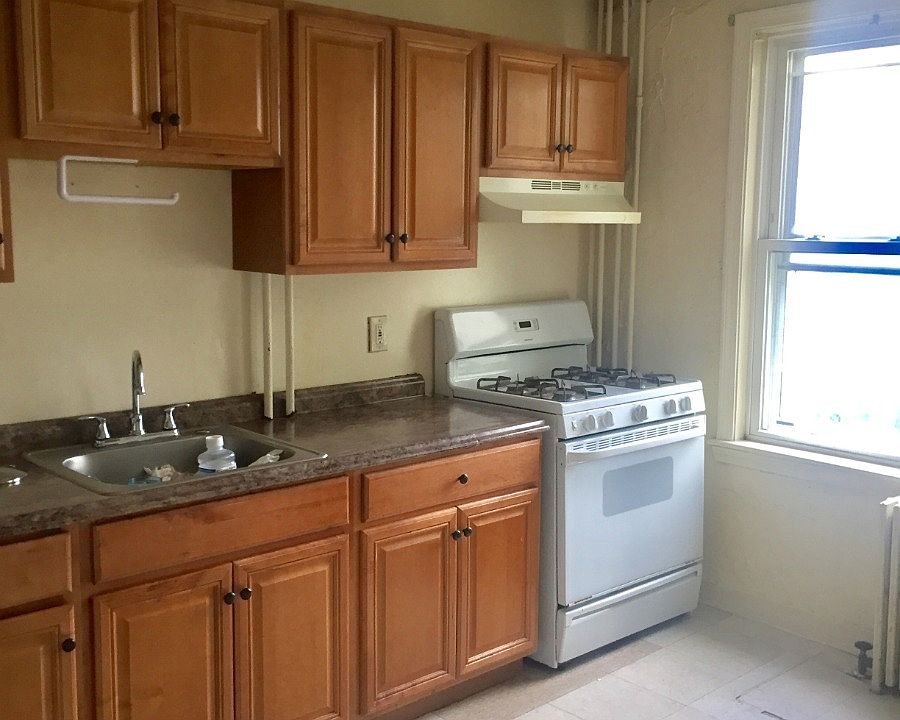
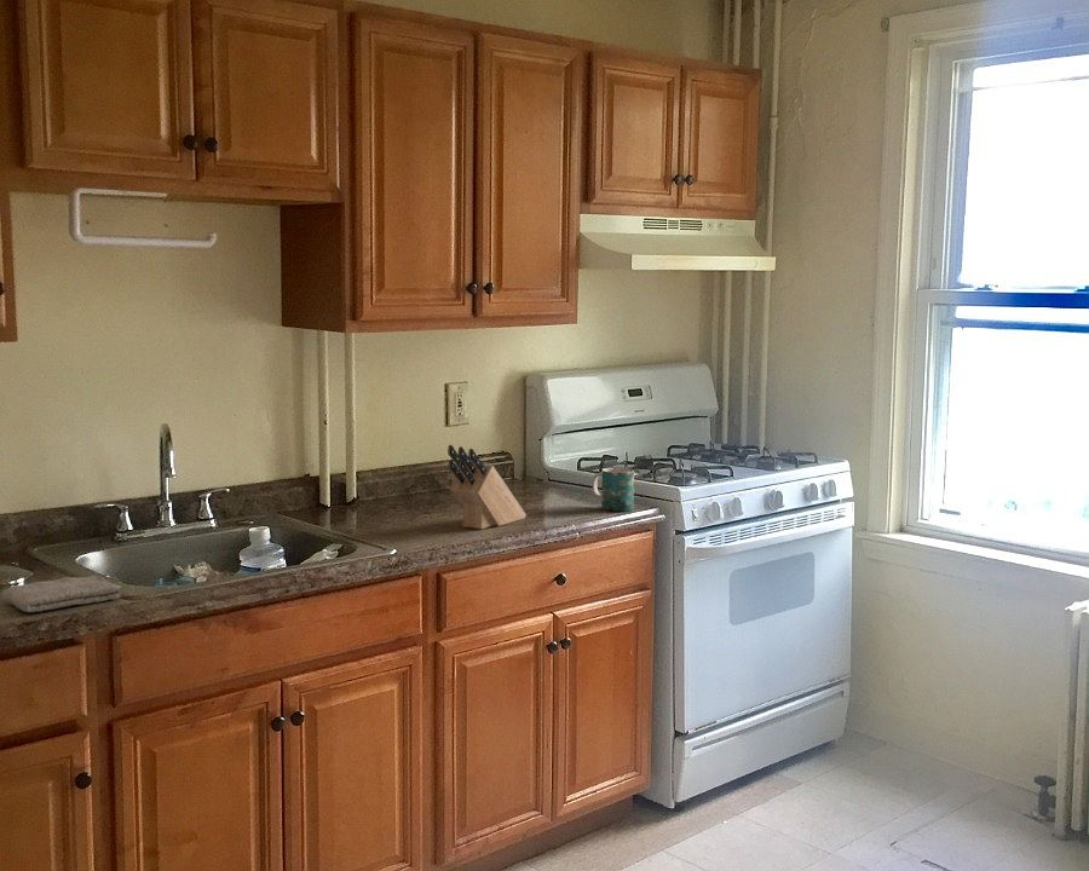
+ knife block [446,444,528,530]
+ washcloth [0,575,122,613]
+ mug [592,467,635,513]
